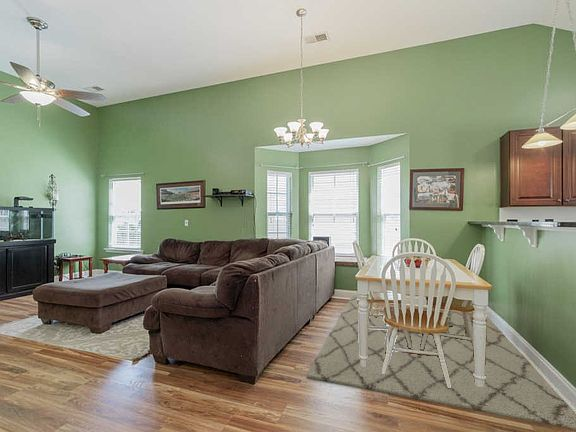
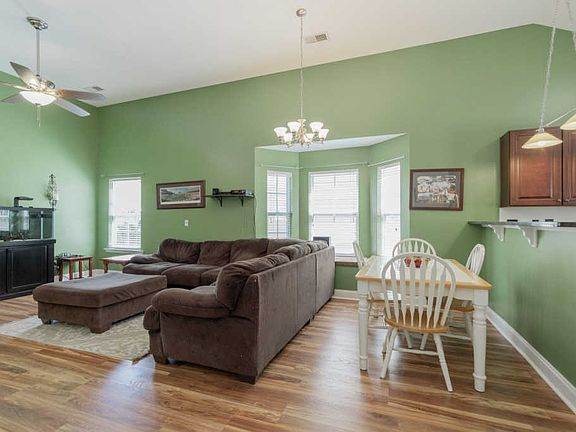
- rug [306,294,576,431]
